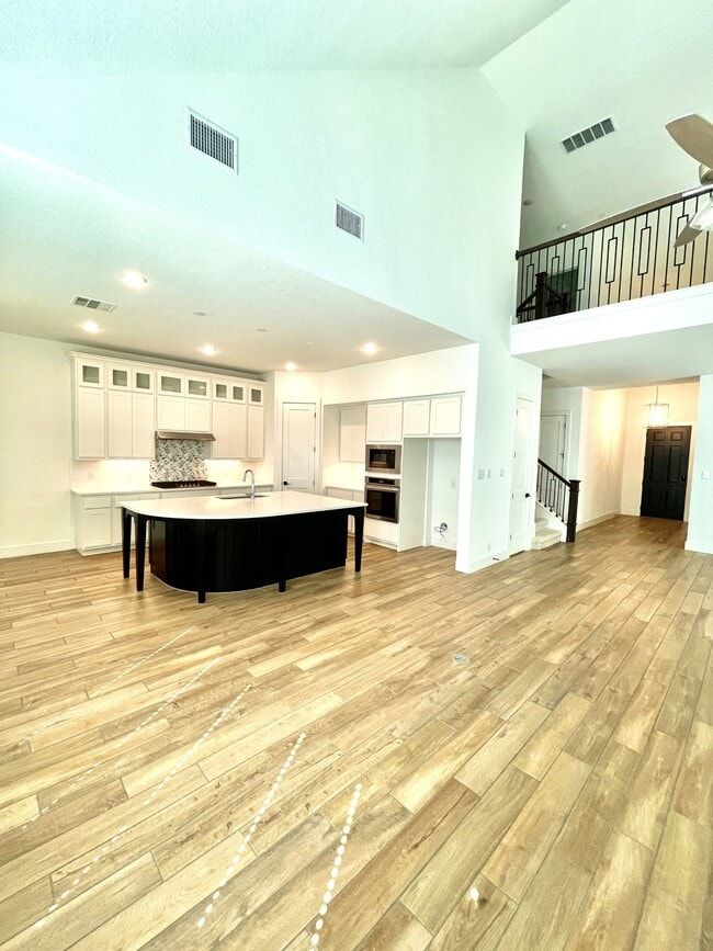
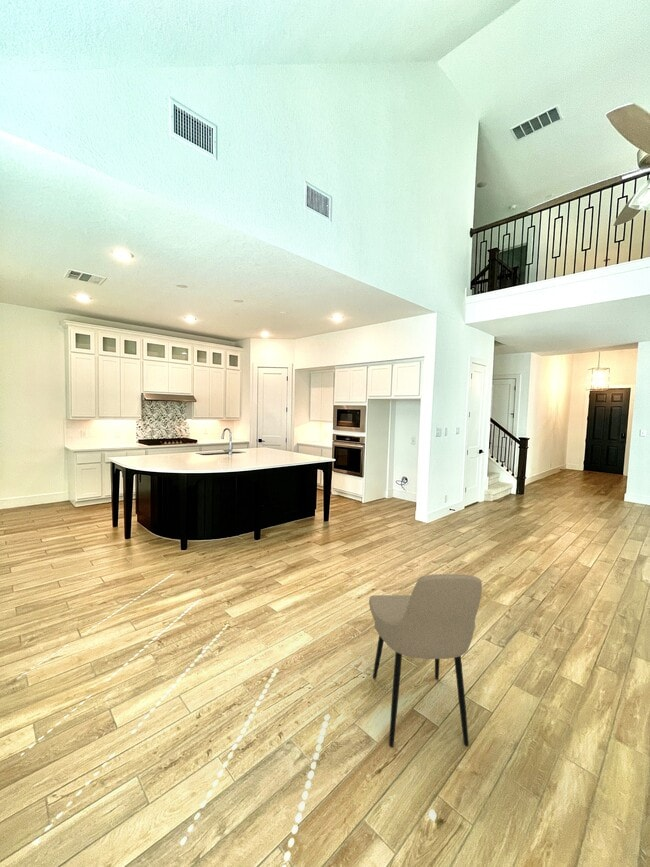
+ dining chair [368,573,483,748]
